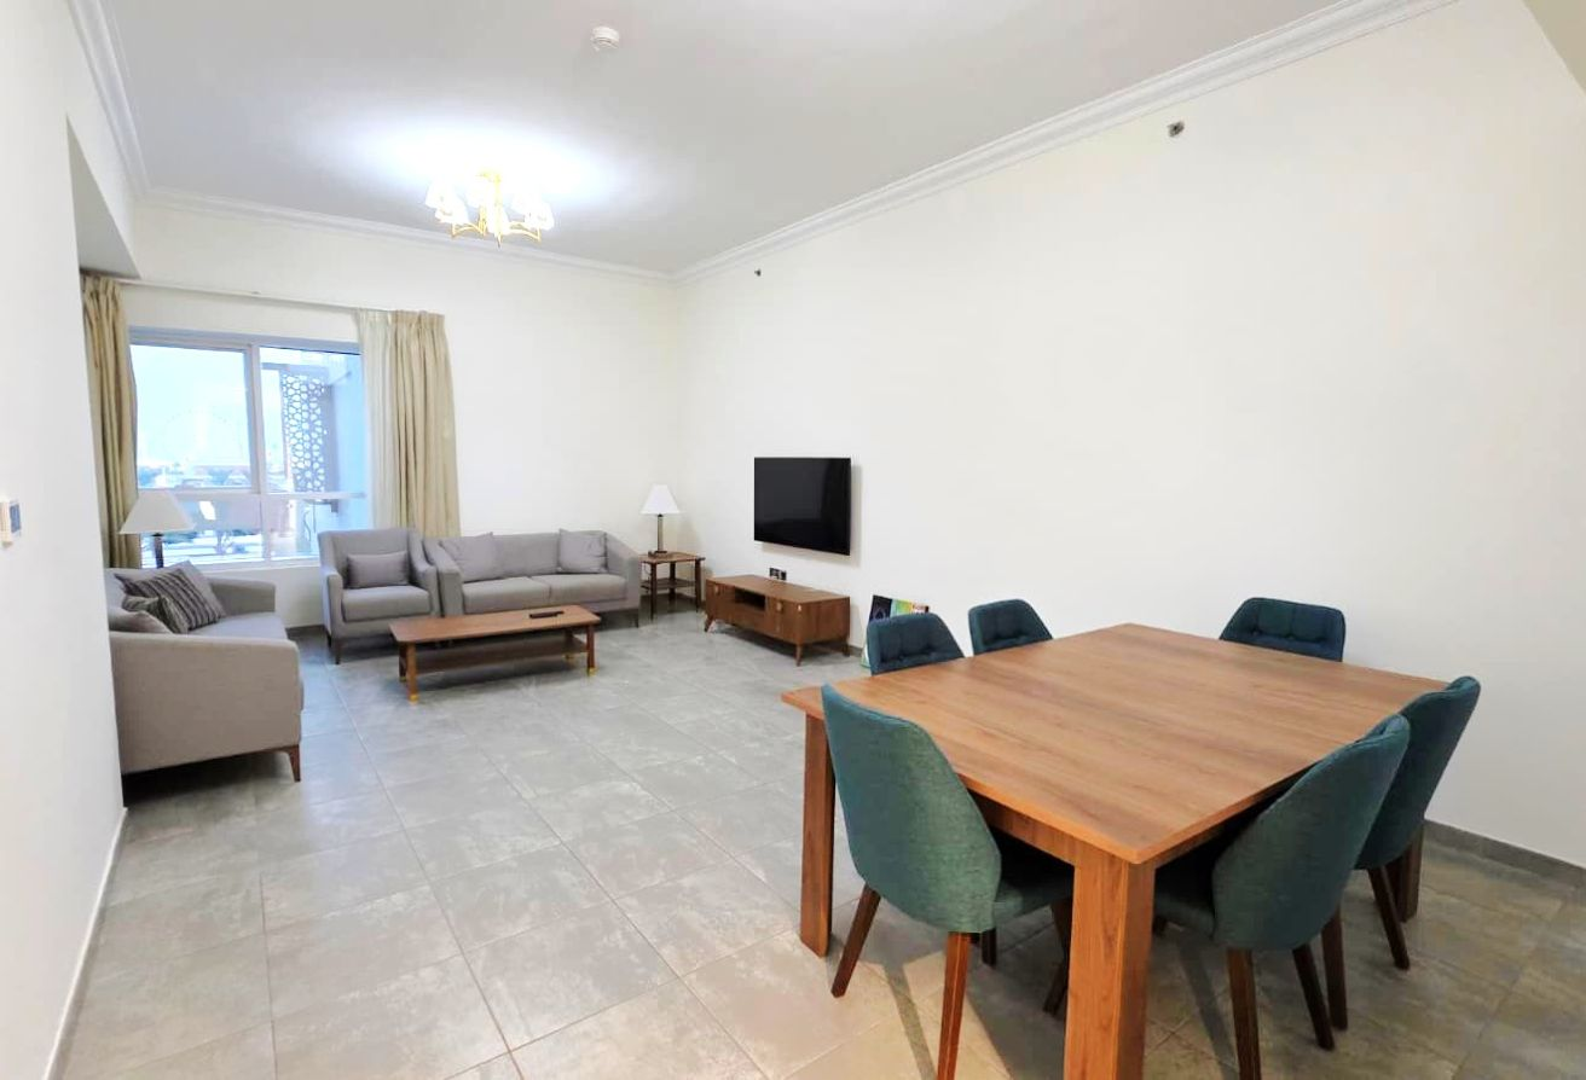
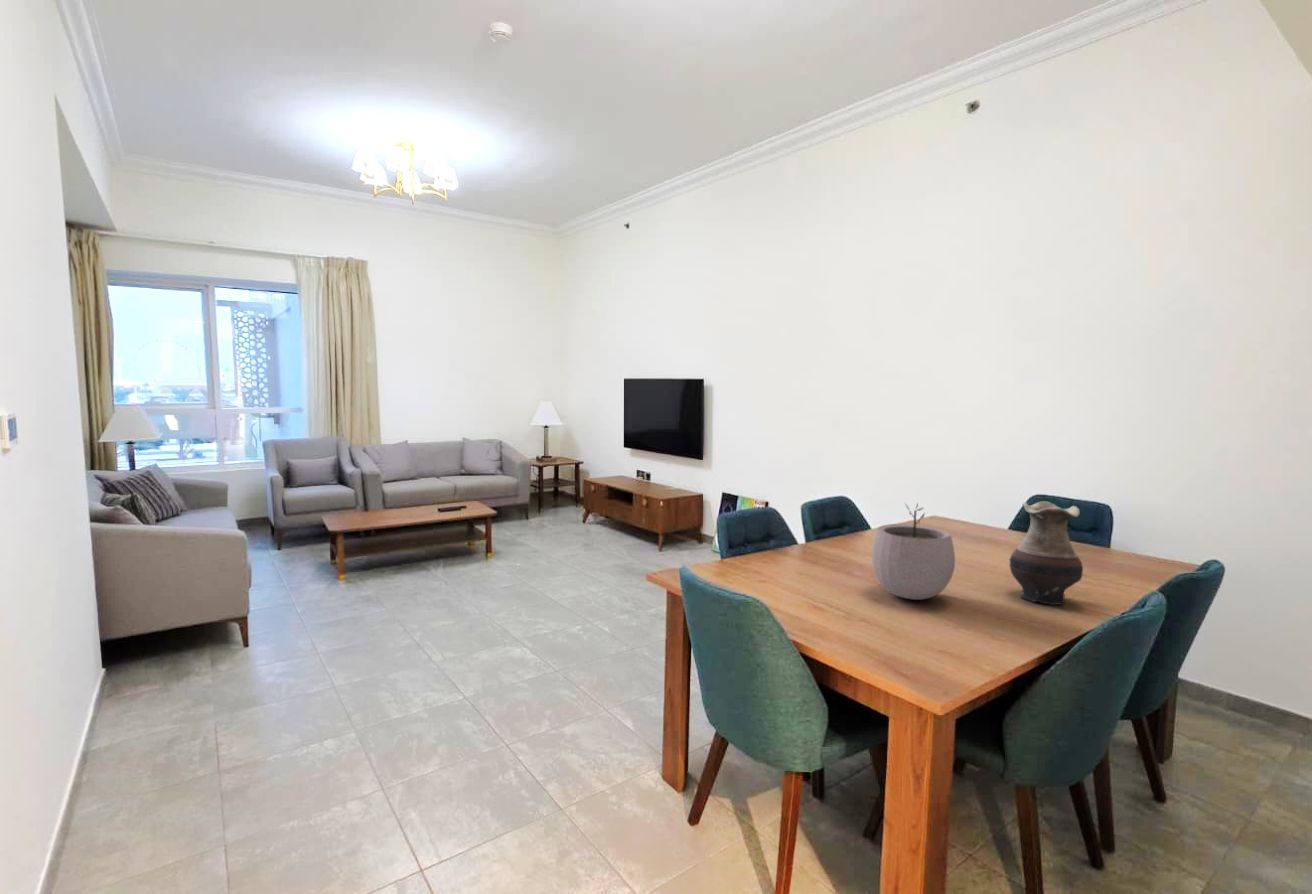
+ vase [1008,500,1084,606]
+ plant pot [871,502,956,601]
